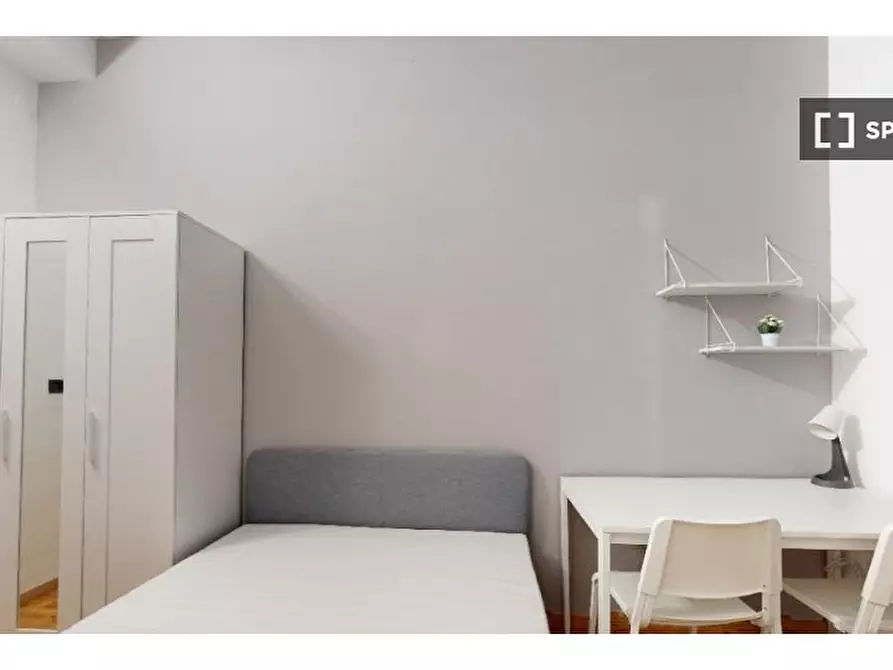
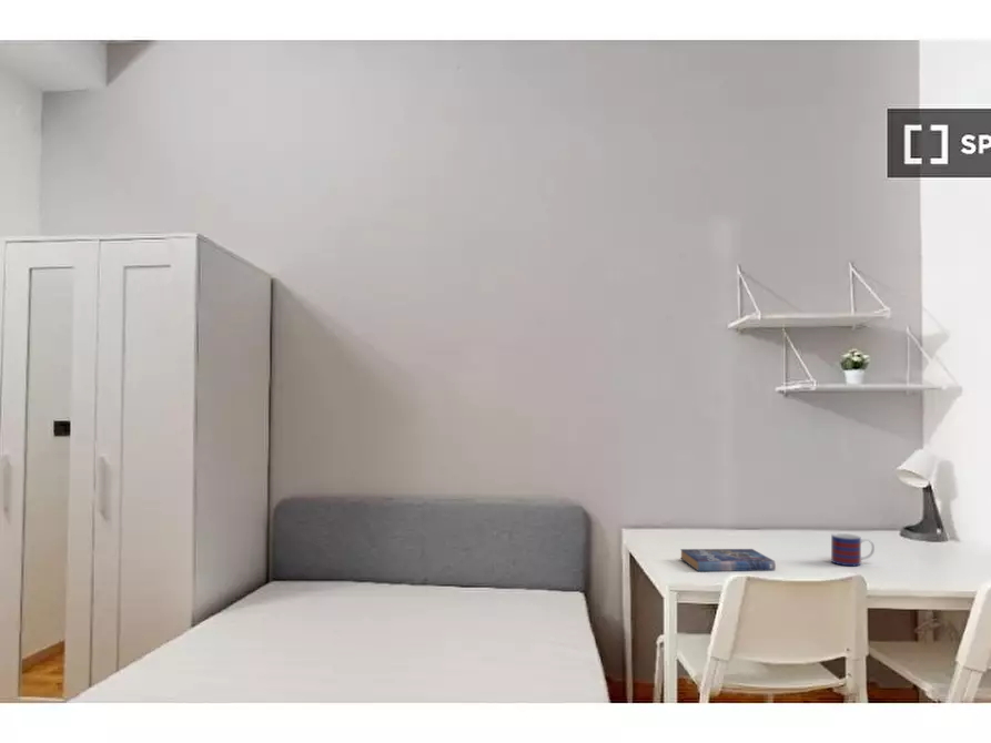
+ mug [830,532,876,567]
+ book [679,548,777,572]
